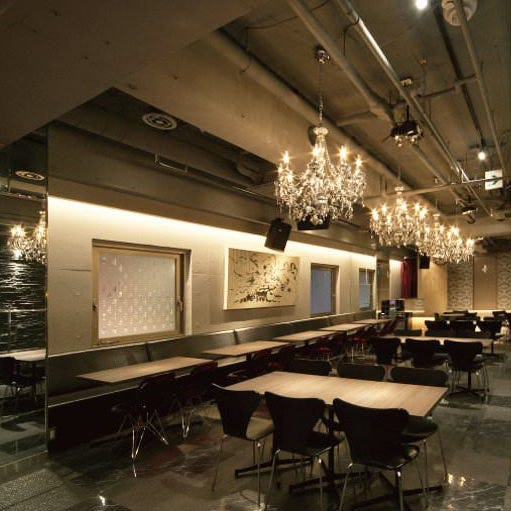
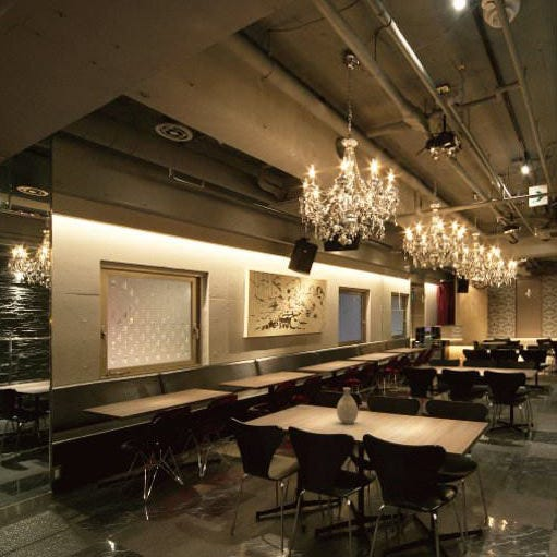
+ vase [336,387,359,425]
